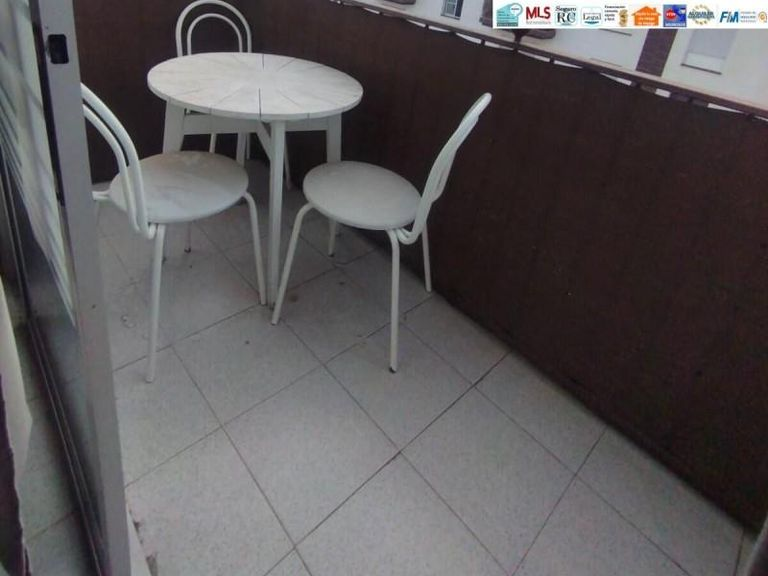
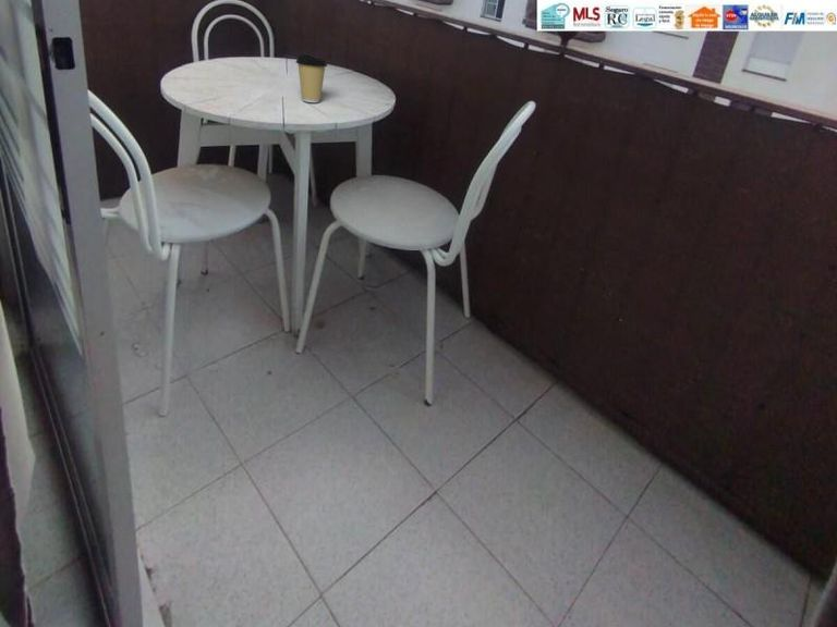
+ coffee cup [294,53,328,103]
